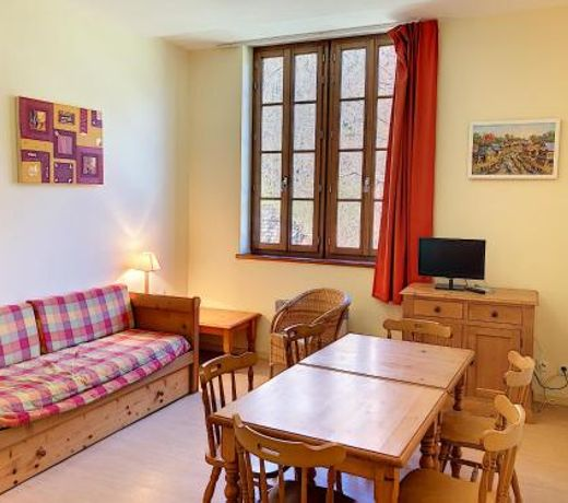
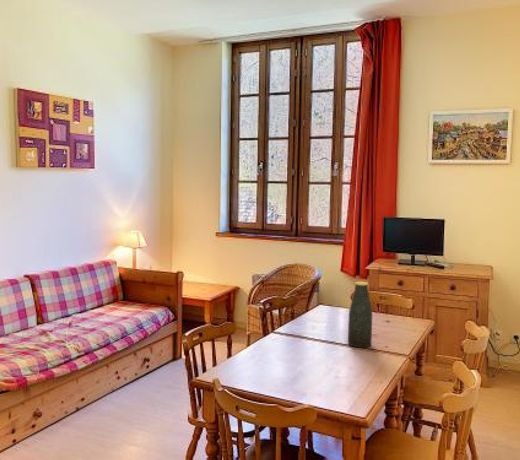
+ bottle [347,281,373,348]
